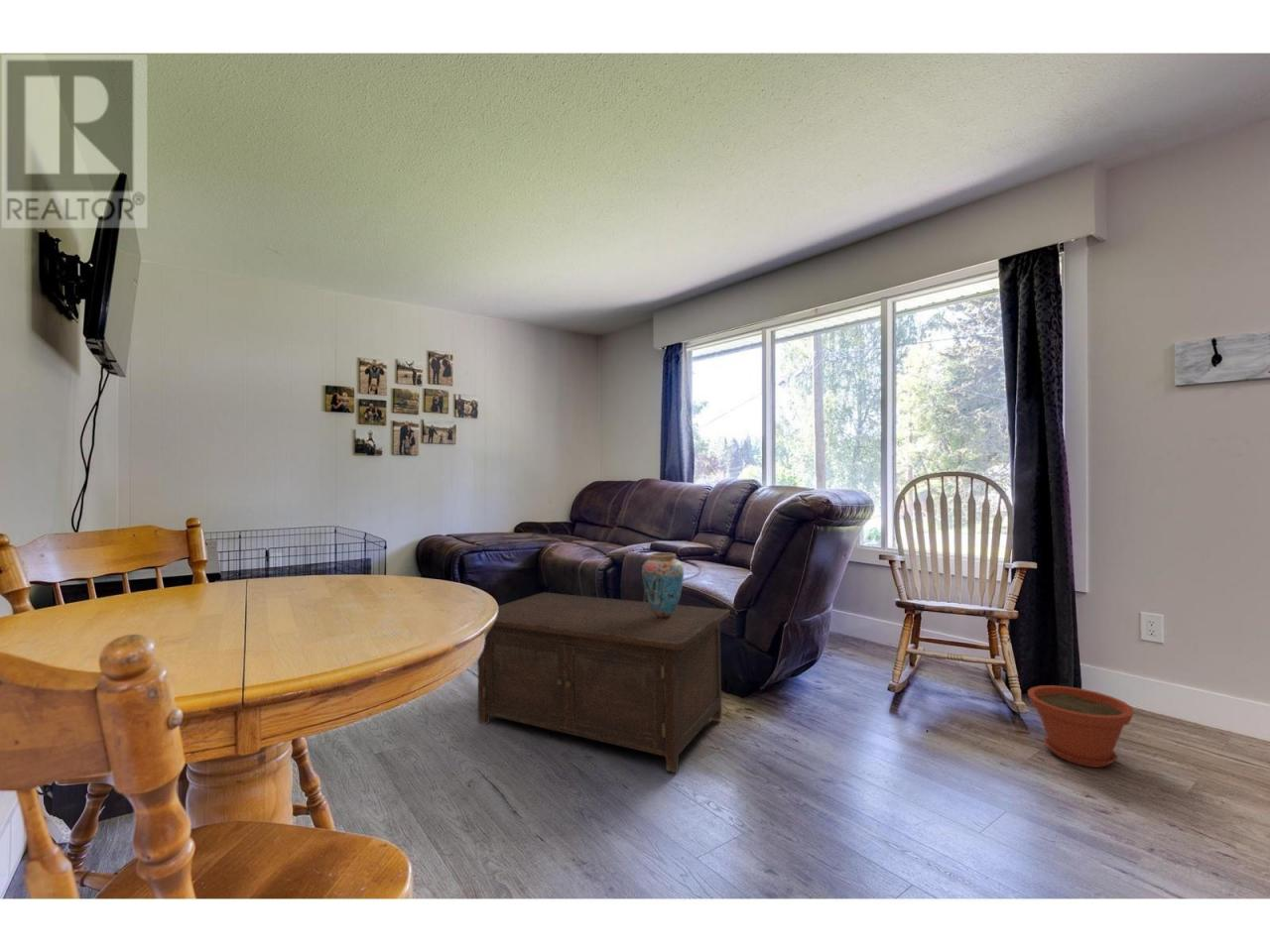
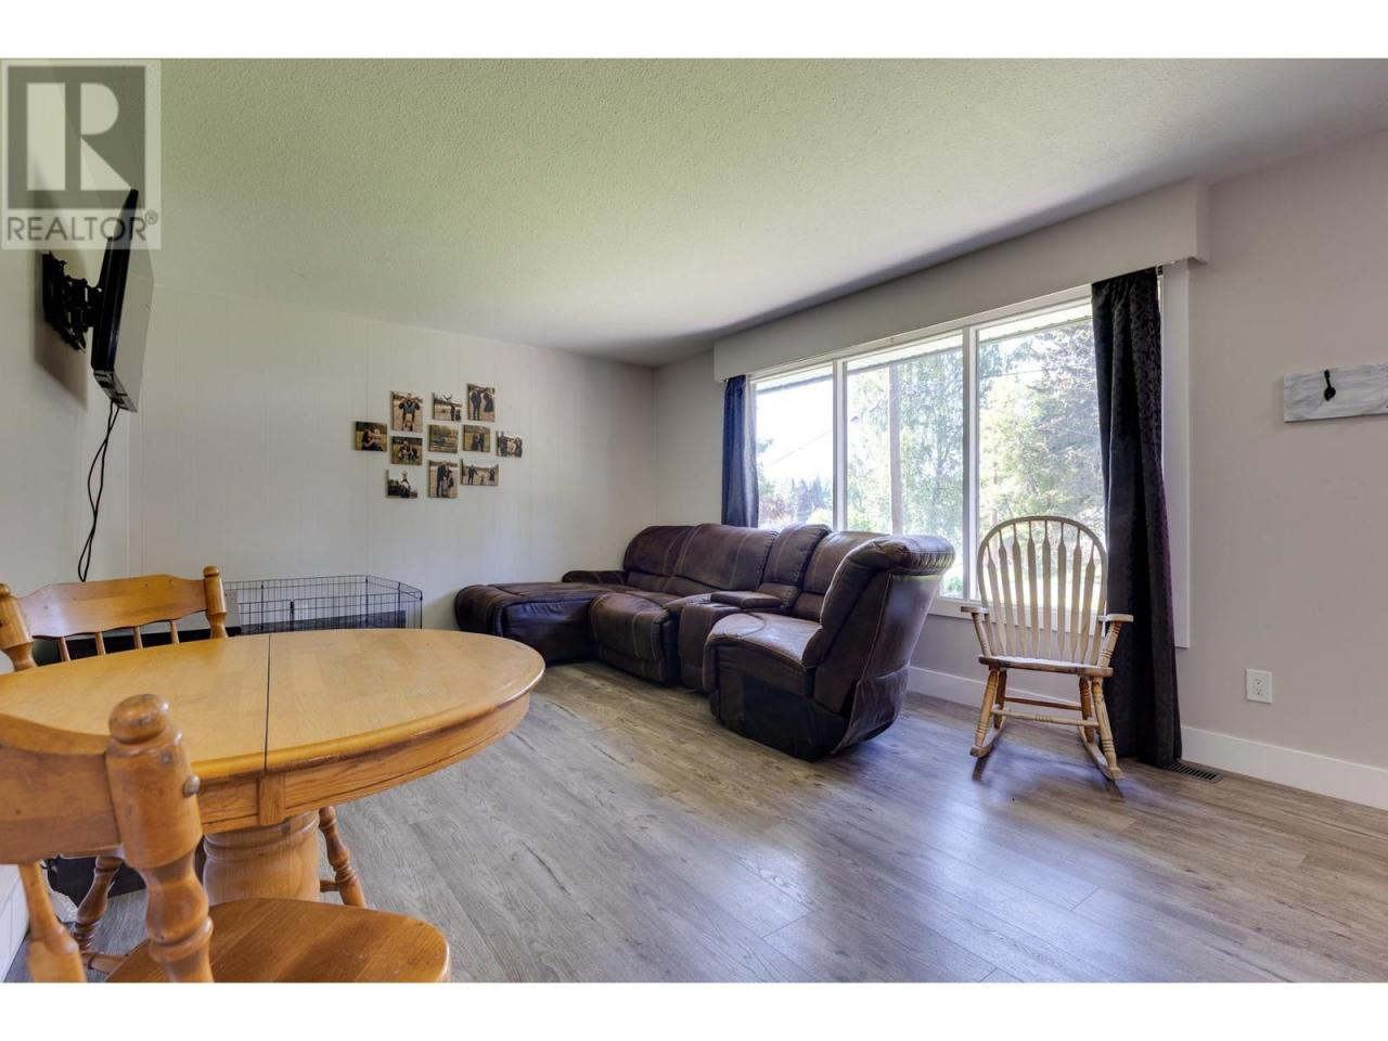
- plant pot [1027,684,1135,769]
- cabinet [476,592,731,773]
- vase [641,551,685,619]
